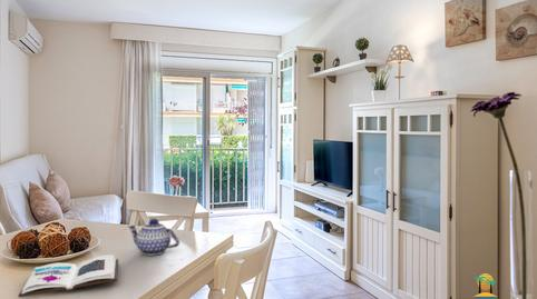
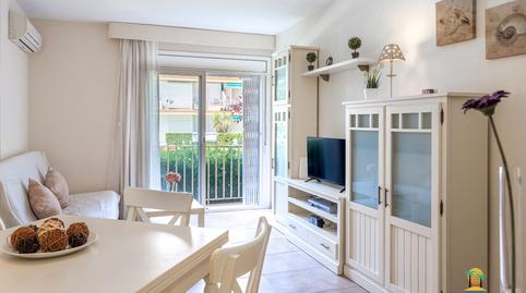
- teapot [127,218,180,257]
- book [17,253,119,298]
